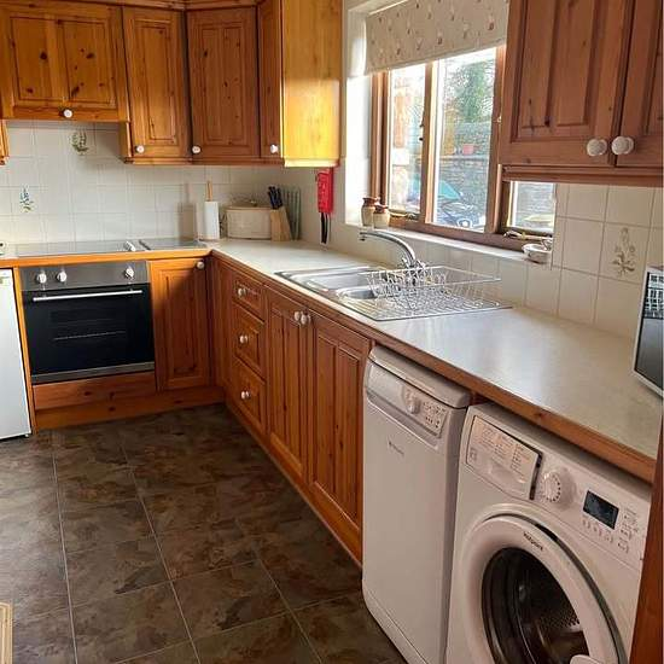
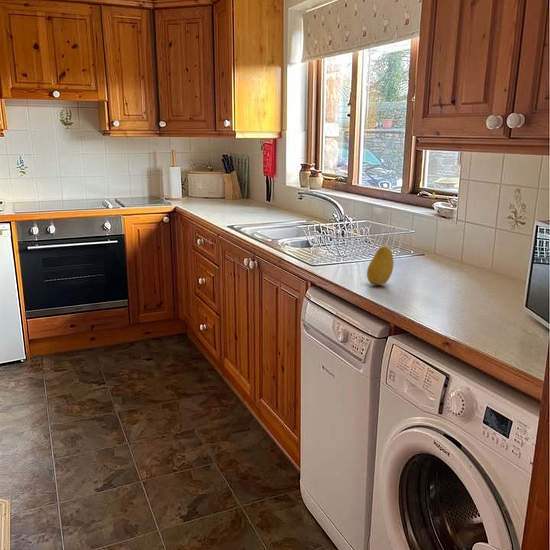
+ fruit [366,245,394,286]
